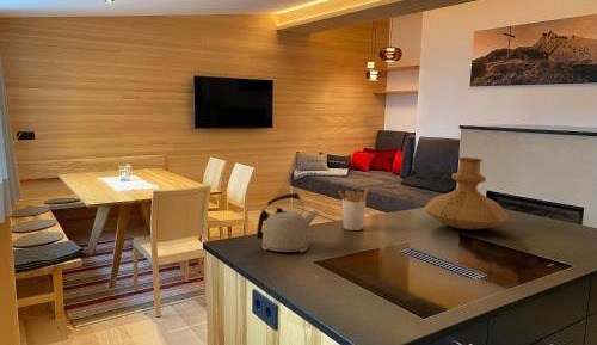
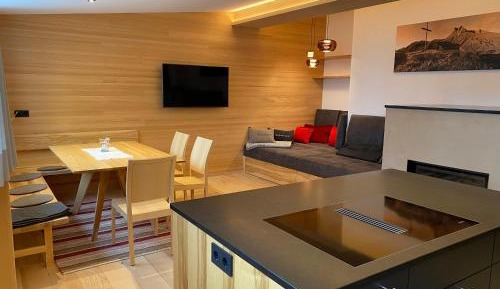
- utensil holder [338,185,370,232]
- kettle [256,192,320,253]
- vase [423,156,510,230]
